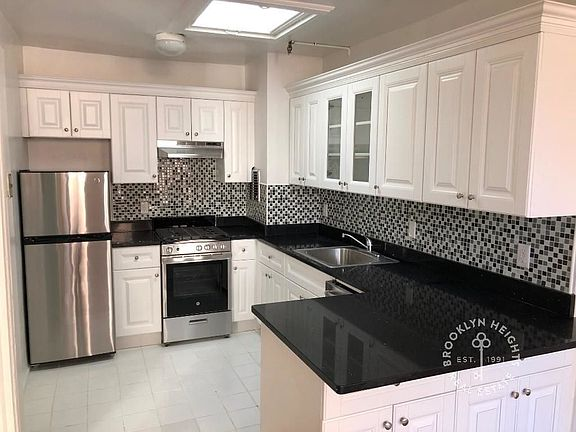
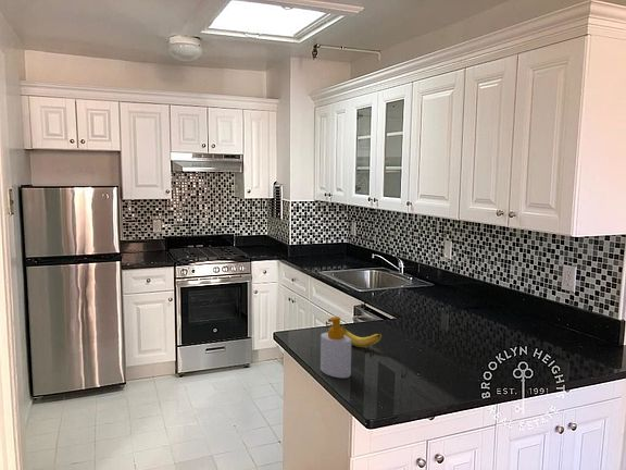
+ soap bottle [320,316,352,379]
+ banana [340,323,383,348]
